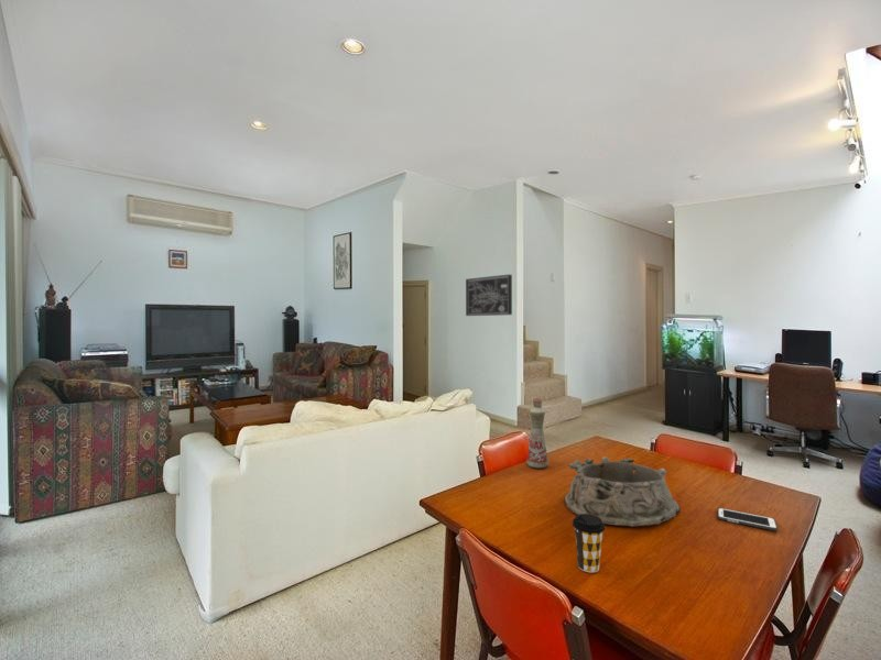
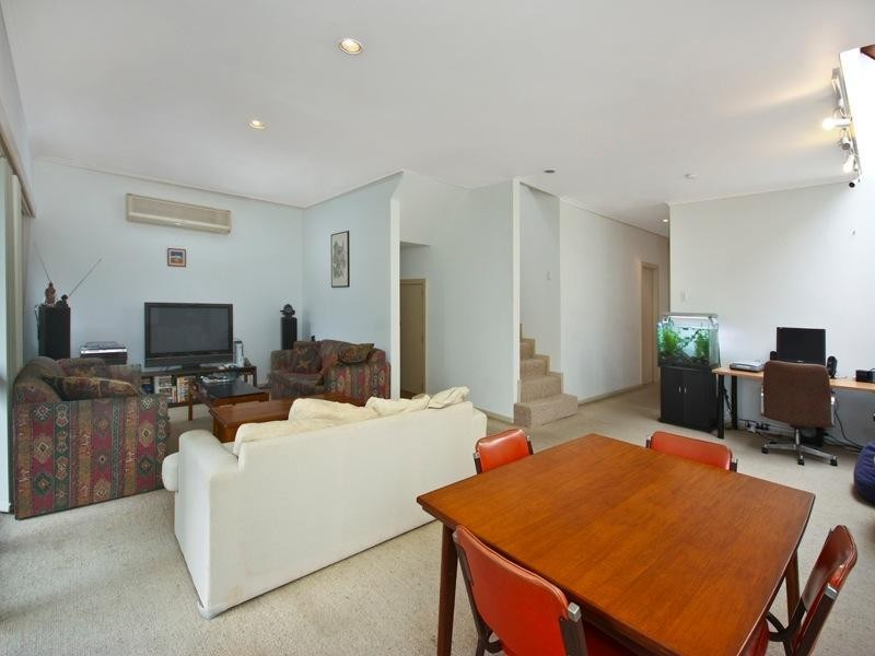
- wall art [465,273,513,317]
- coffee cup [572,514,607,573]
- bottle [526,397,550,469]
- cell phone [717,507,779,531]
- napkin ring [564,455,682,527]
